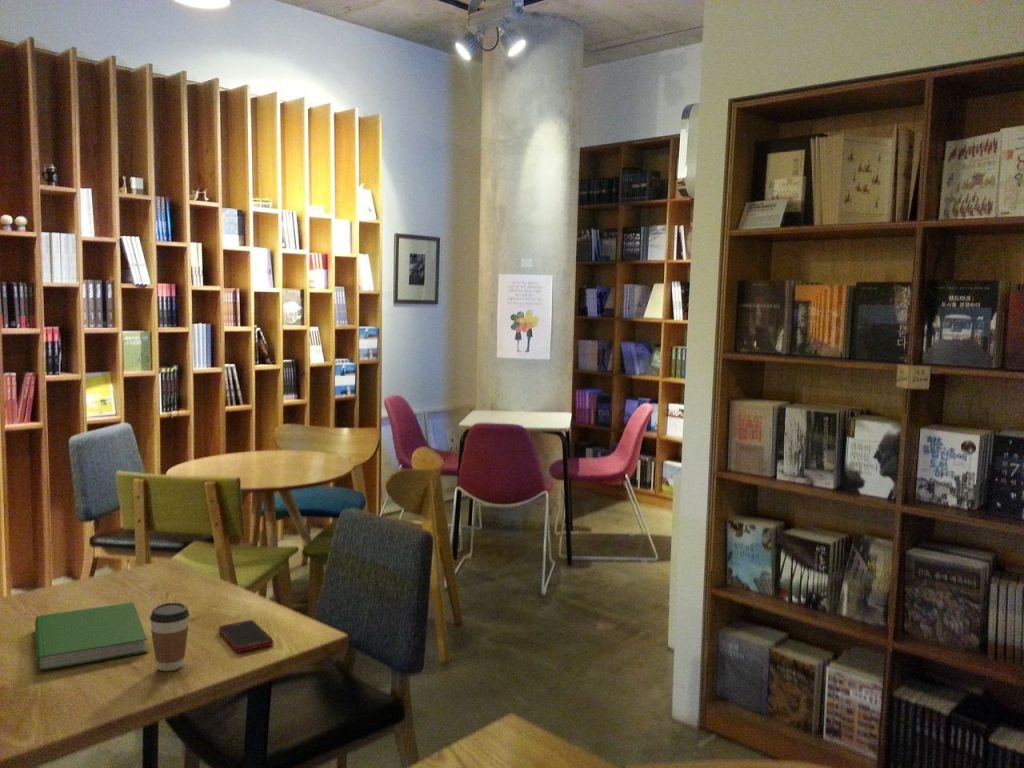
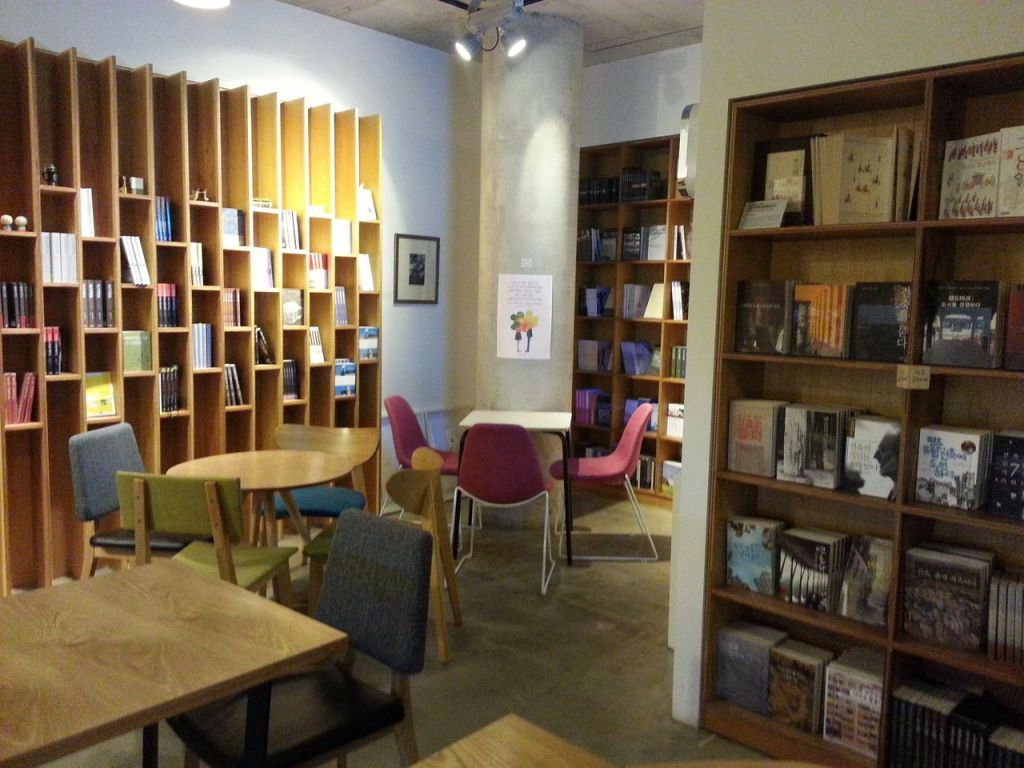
- coffee cup [149,602,191,672]
- cell phone [218,619,274,653]
- hardcover book [34,601,148,672]
